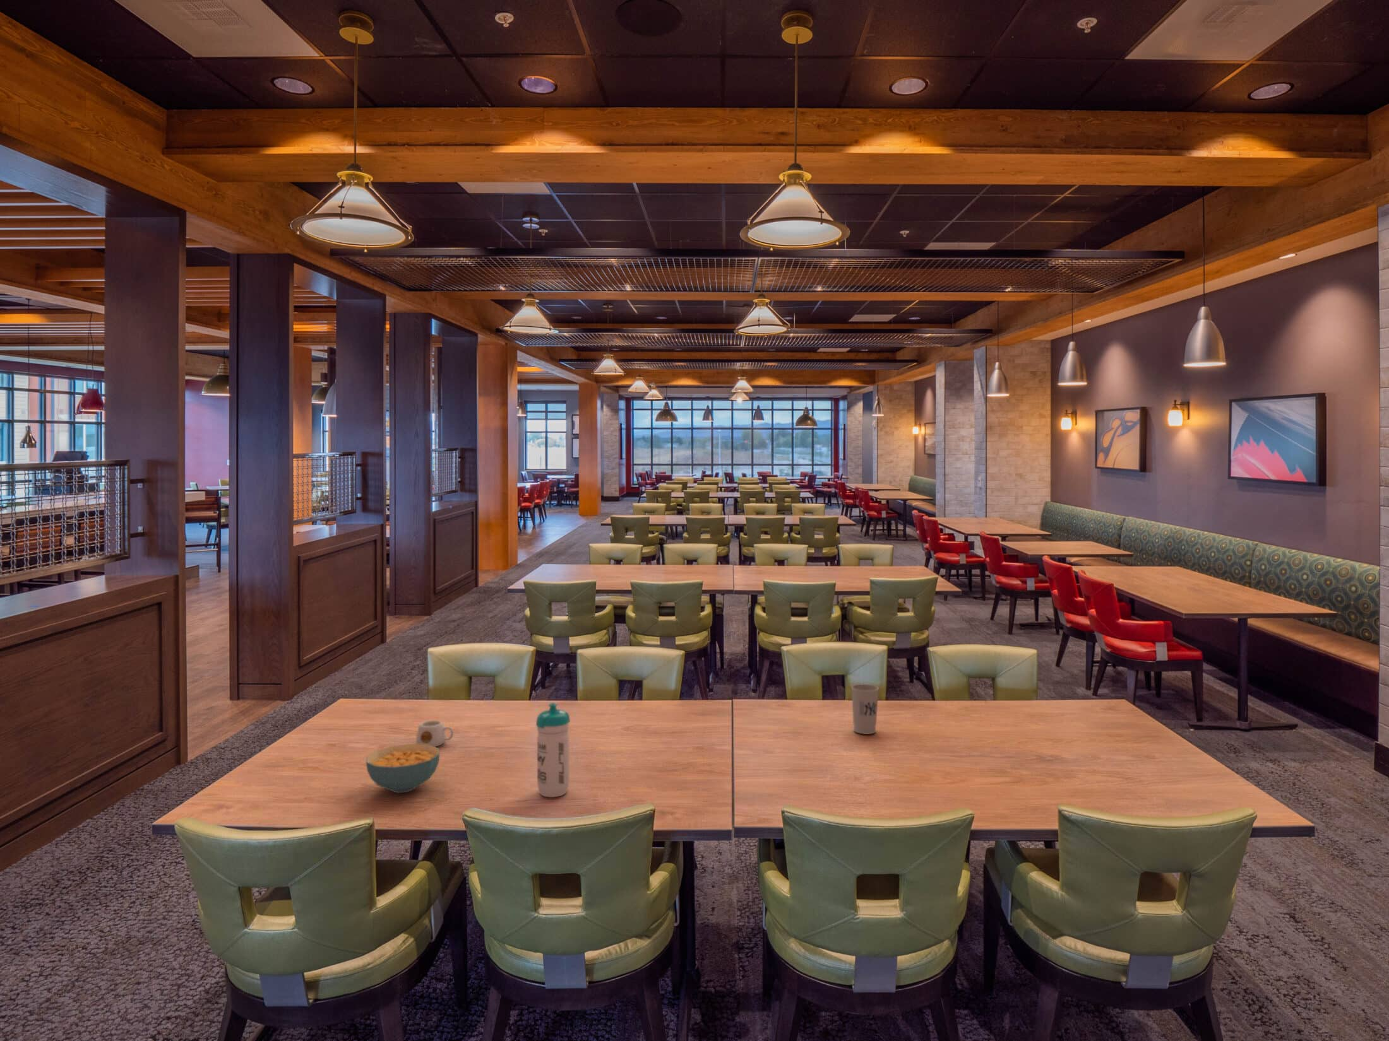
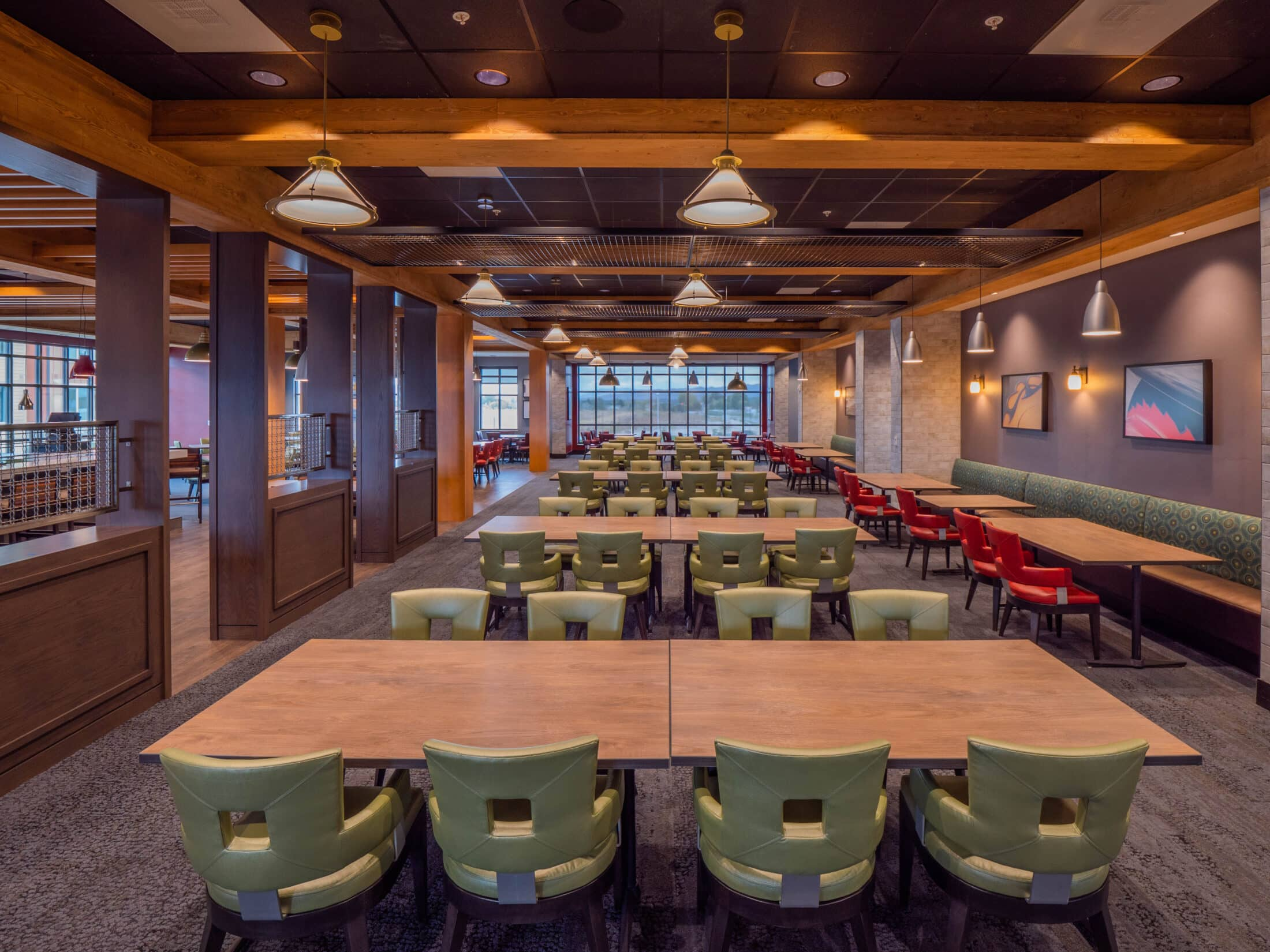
- mug [416,720,454,747]
- cereal bowl [365,744,441,794]
- cup [851,683,879,735]
- water bottle [536,702,571,798]
